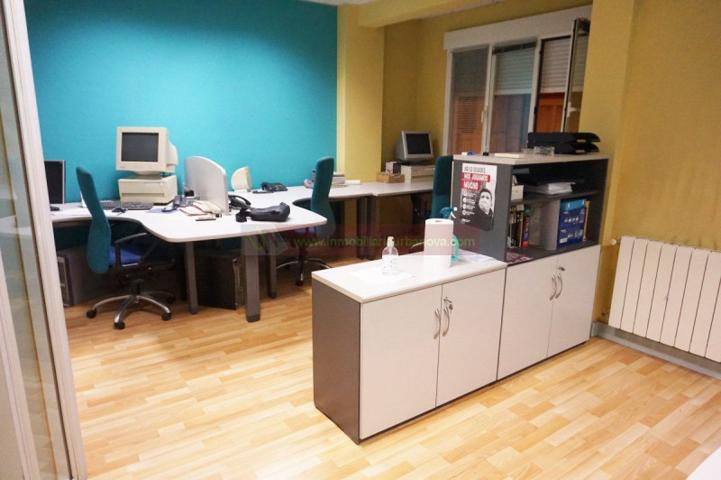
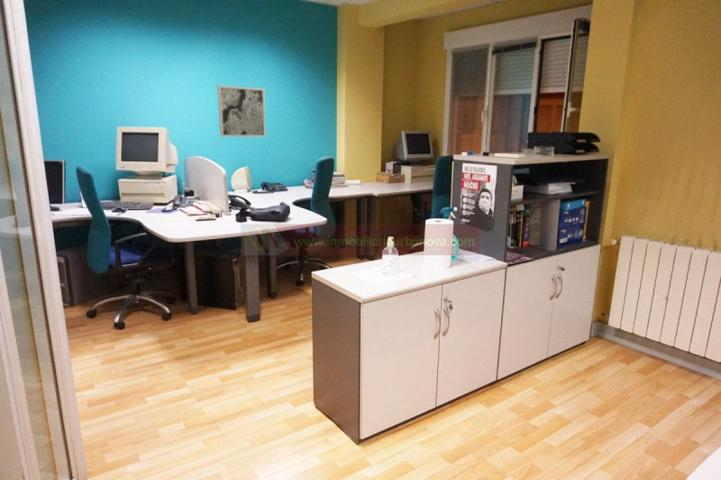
+ wall art [217,84,267,138]
